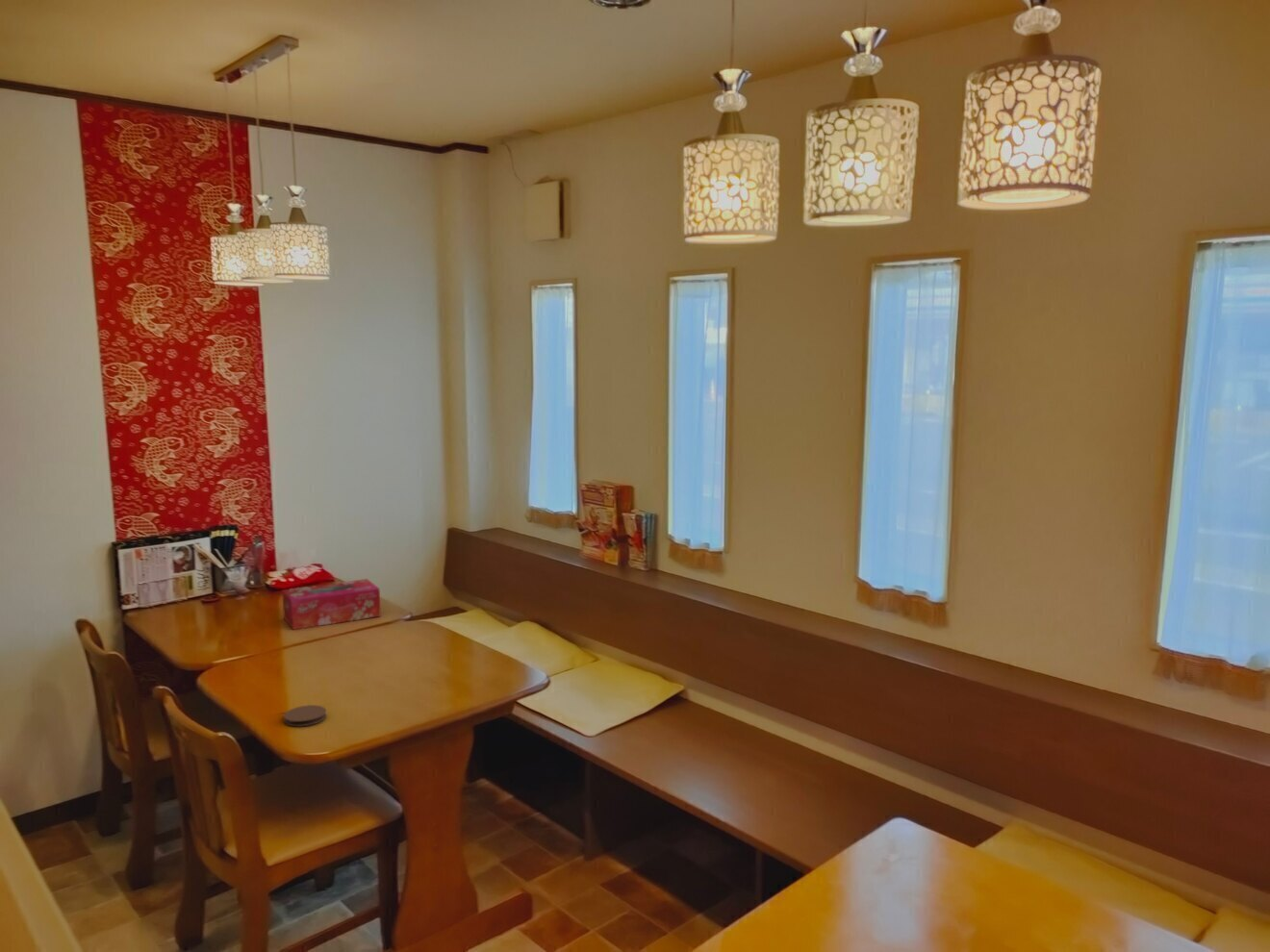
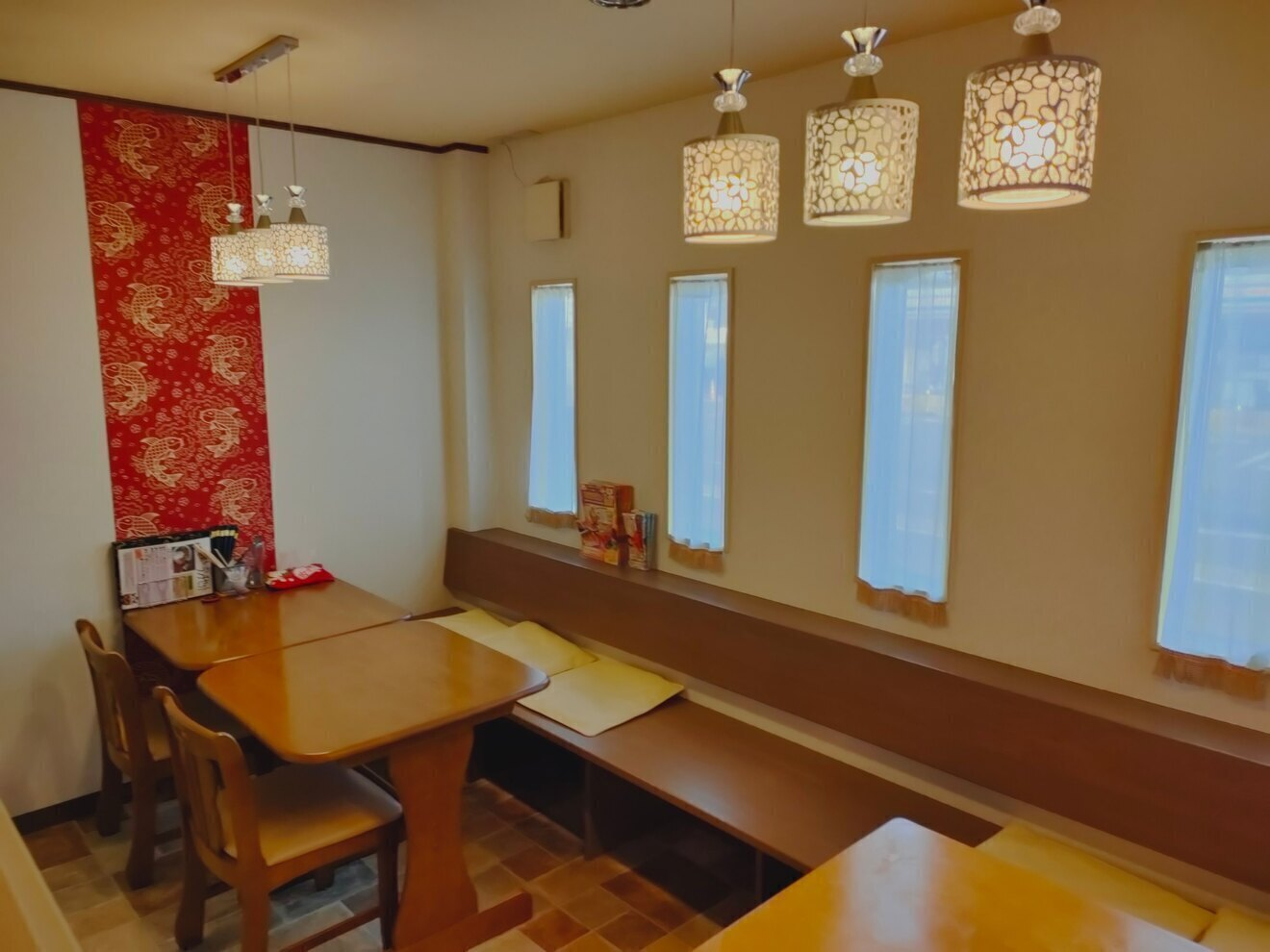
- tissue box [281,578,382,631]
- coaster [283,704,327,727]
